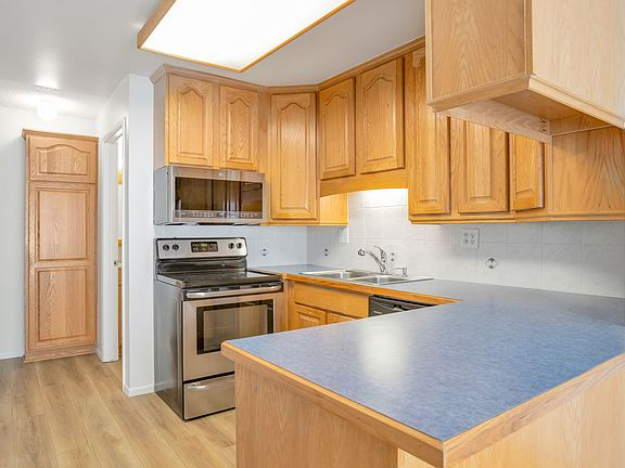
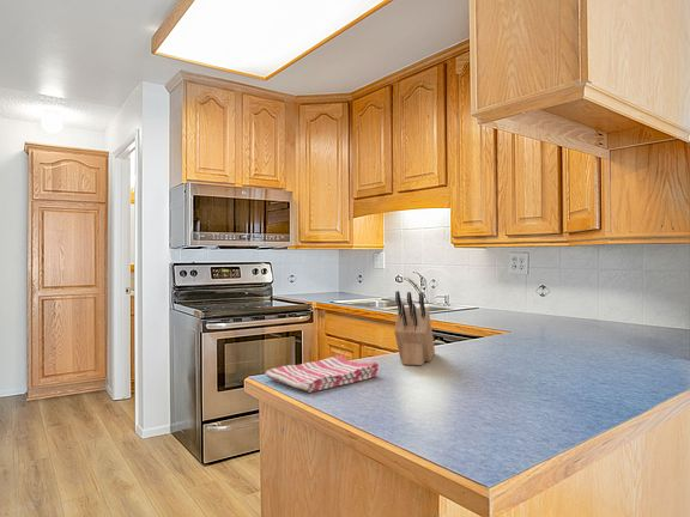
+ dish towel [265,354,380,394]
+ knife block [393,290,436,366]
